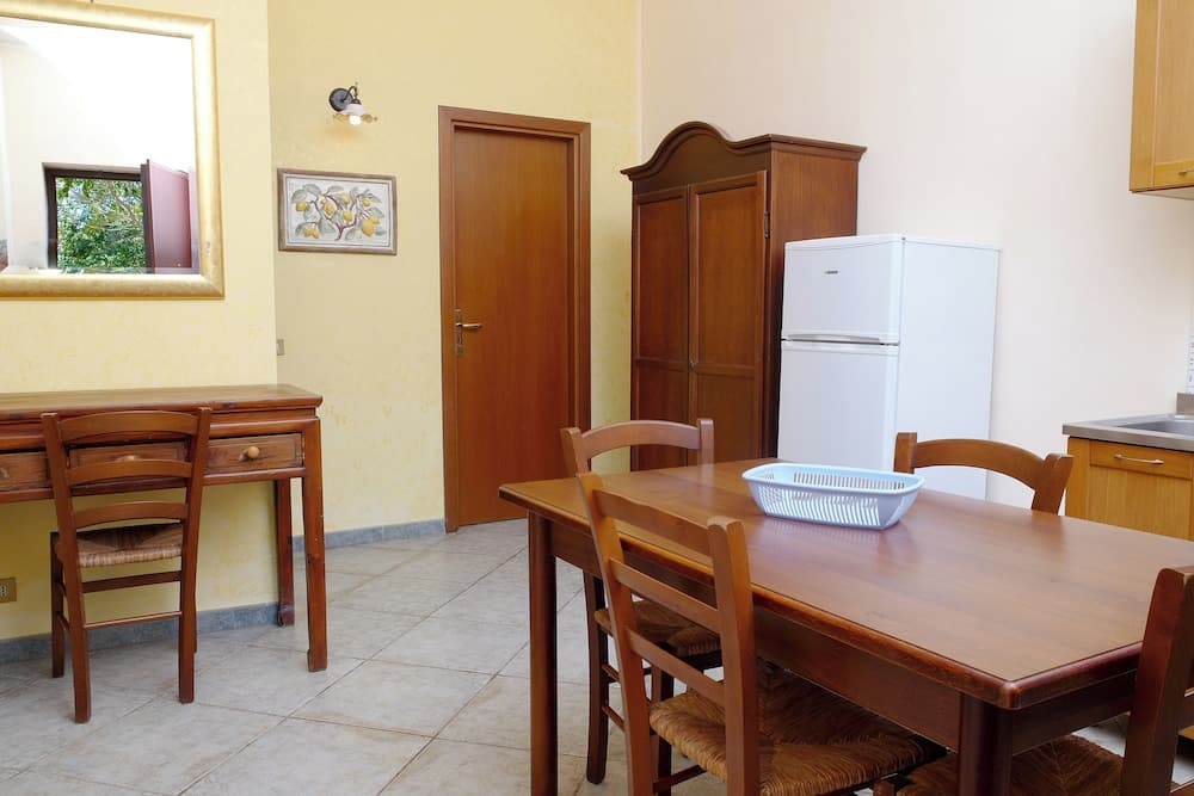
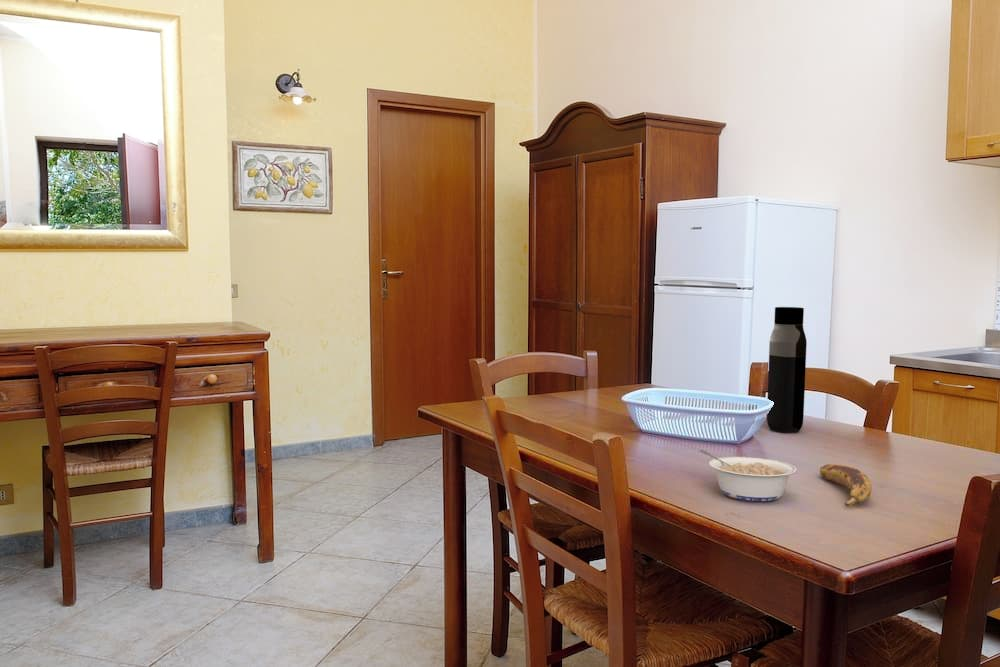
+ water bottle [766,306,808,433]
+ legume [698,449,797,502]
+ banana [819,463,873,507]
